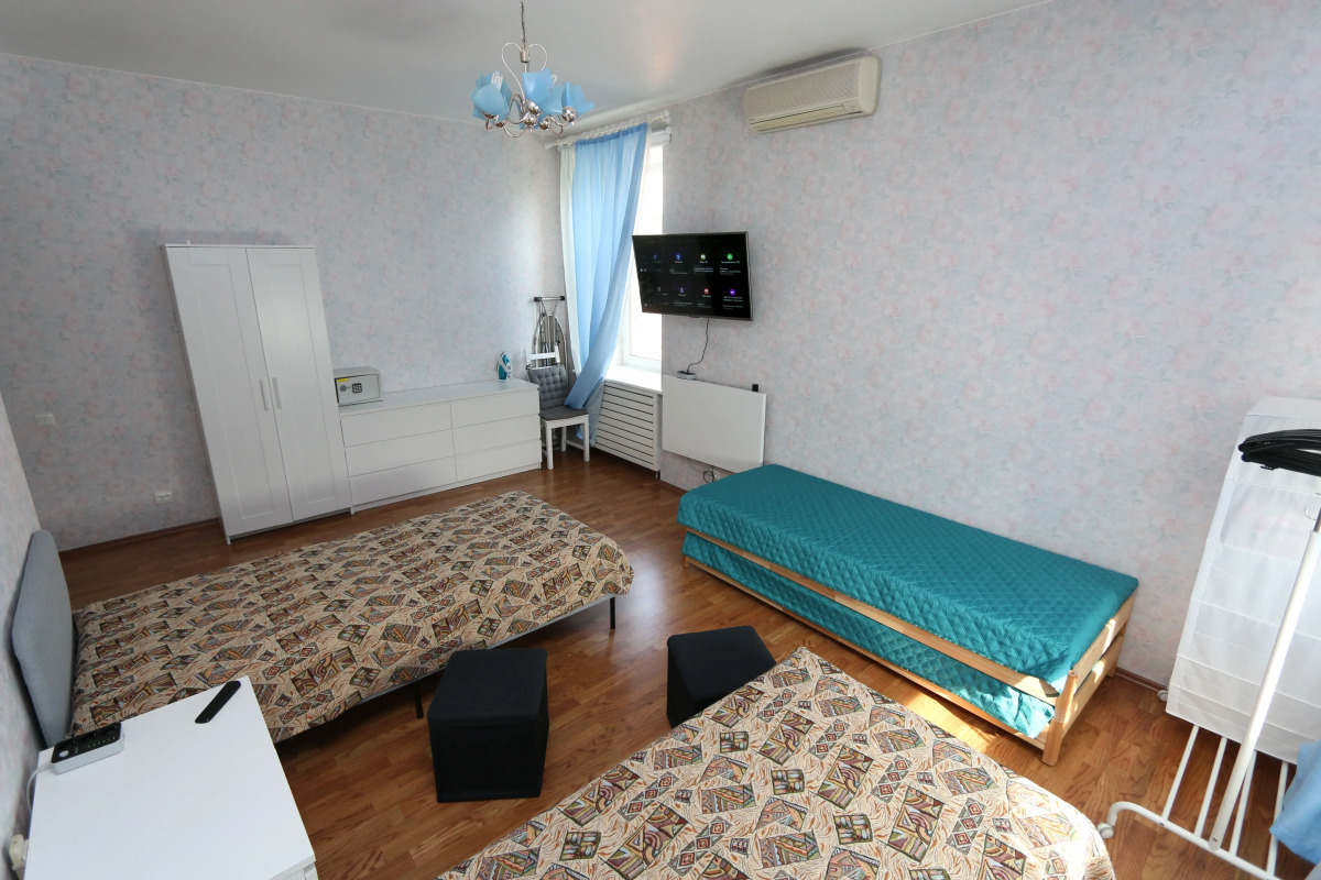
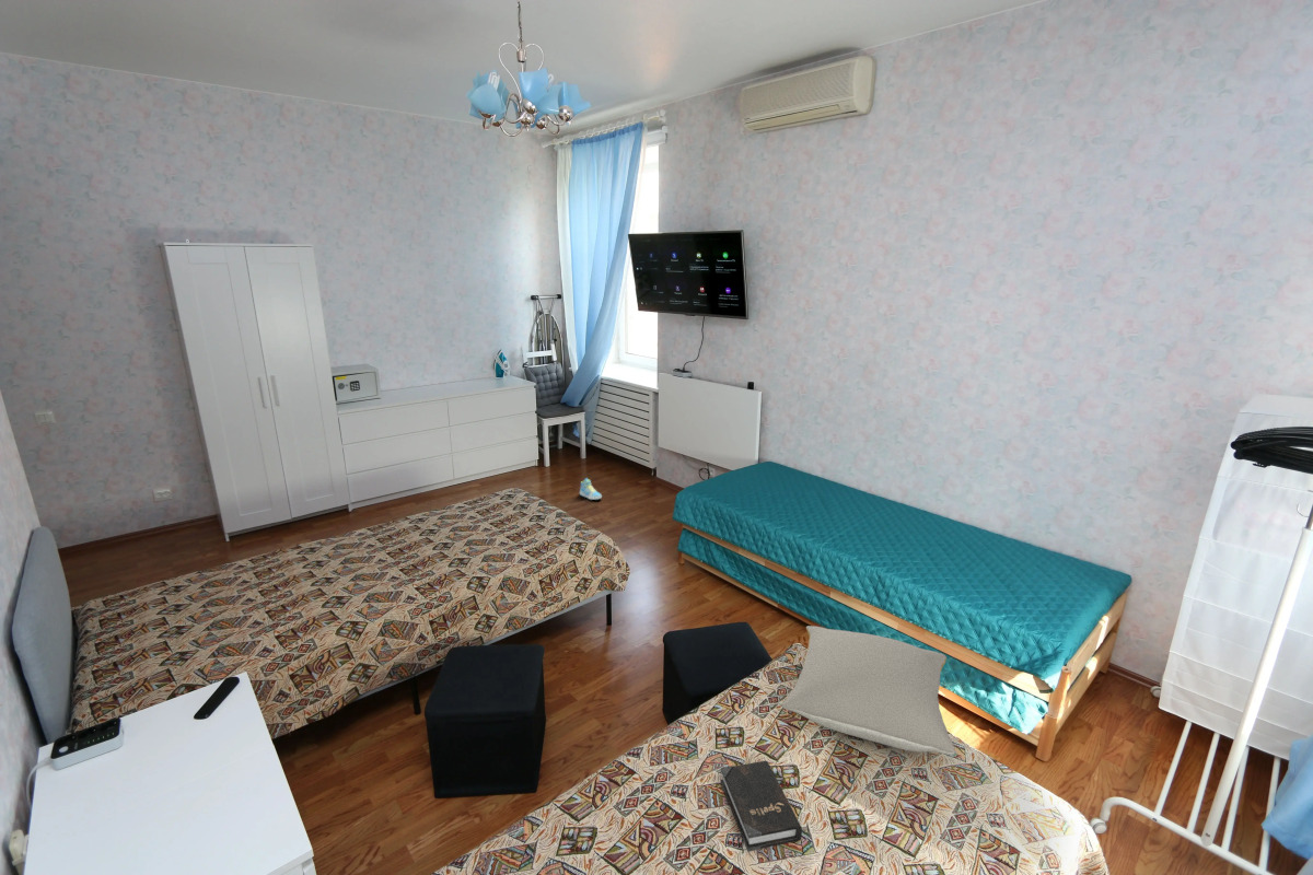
+ sneaker [579,477,603,501]
+ hardback book [720,760,803,852]
+ pillow [780,625,956,756]
